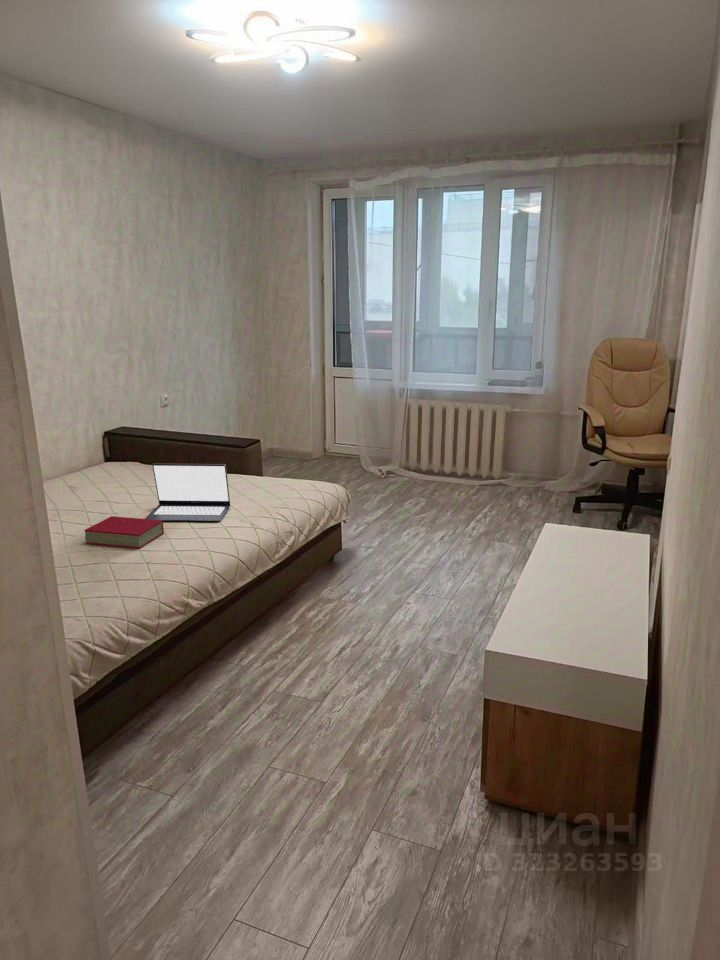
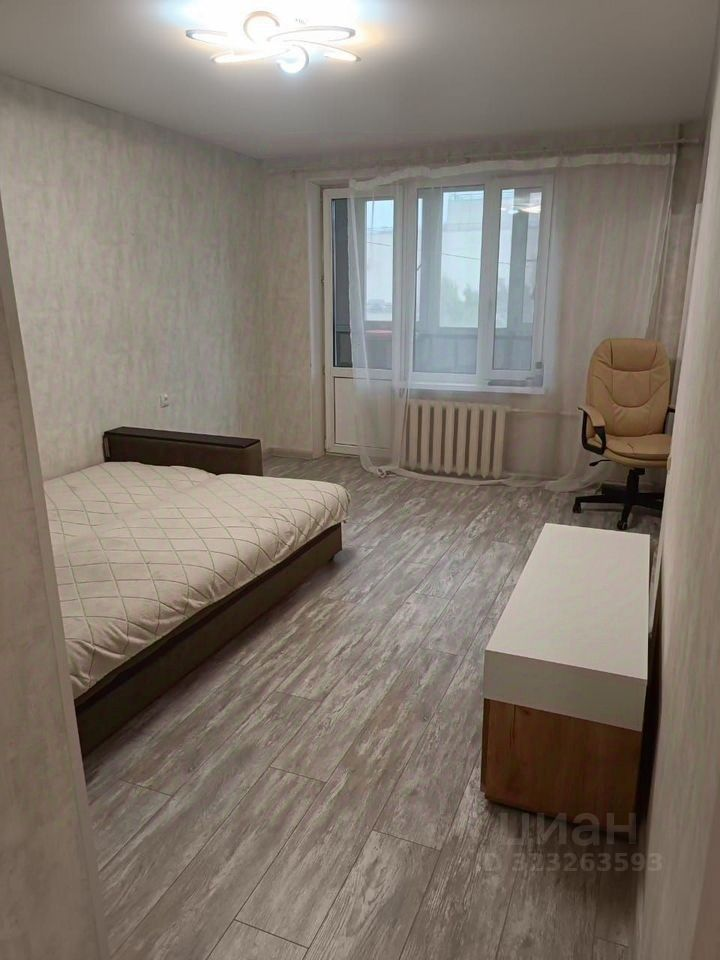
- laptop [144,463,231,522]
- book [84,515,165,550]
